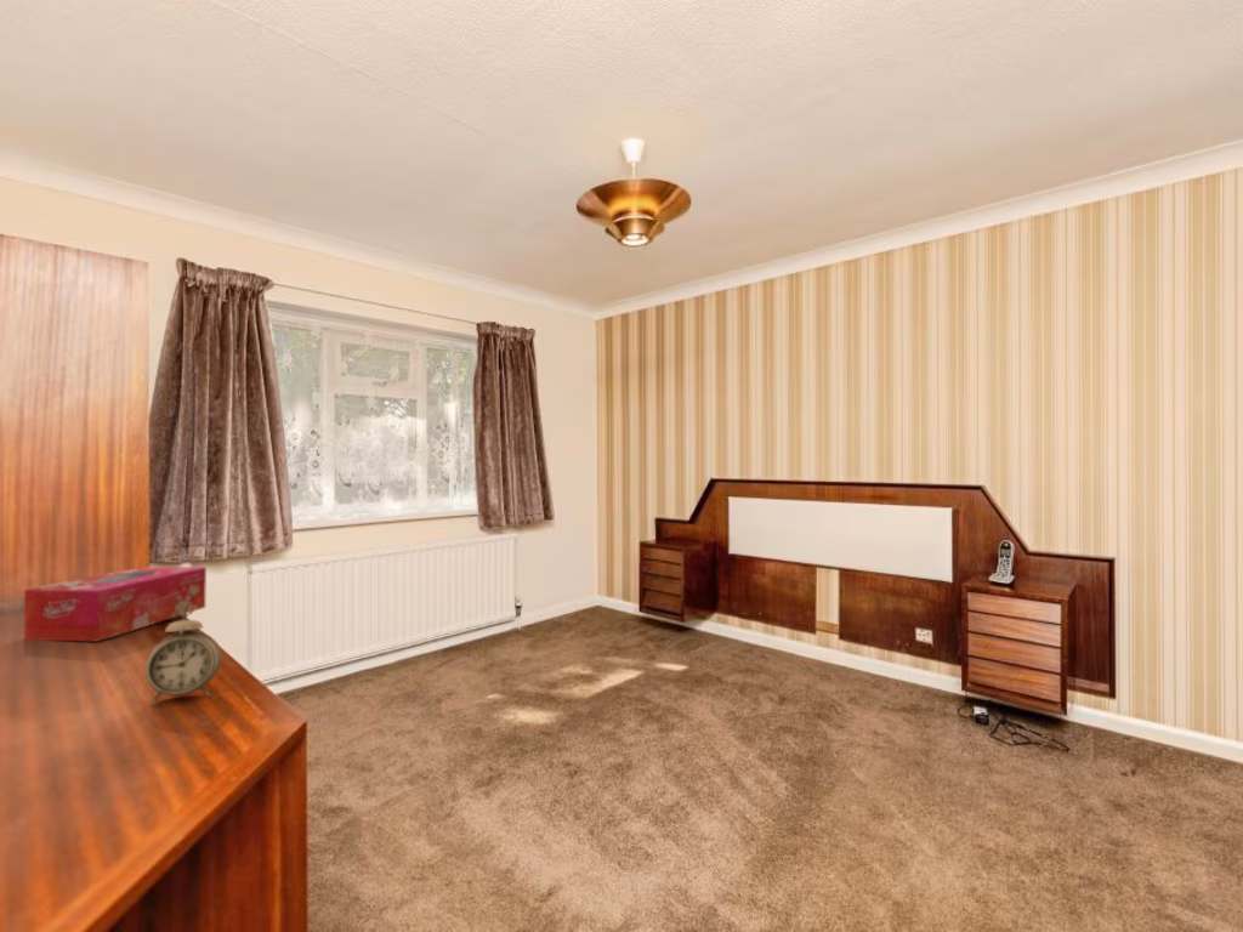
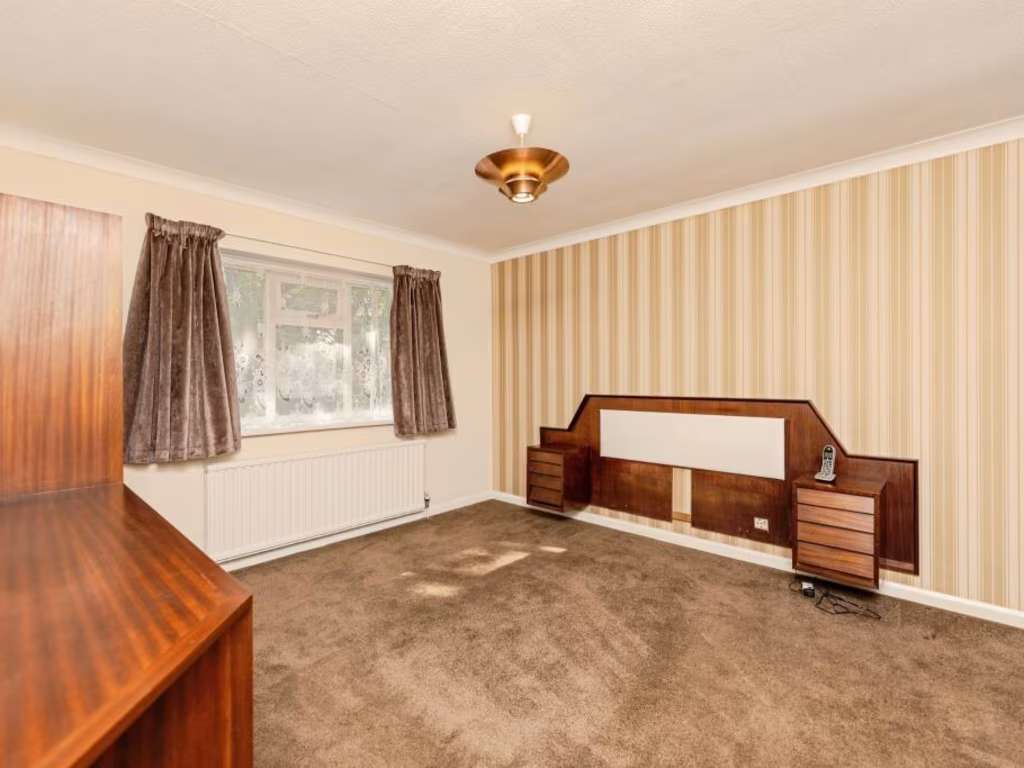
- alarm clock [143,603,223,706]
- tissue box [23,566,208,642]
